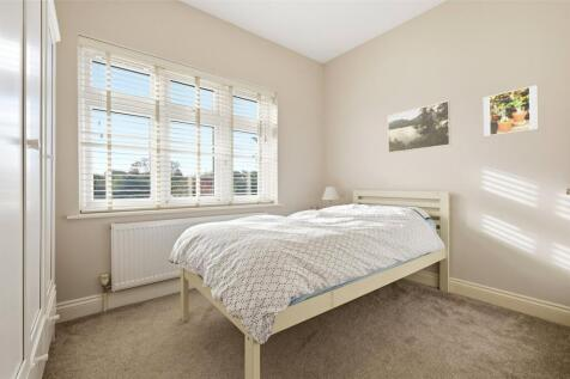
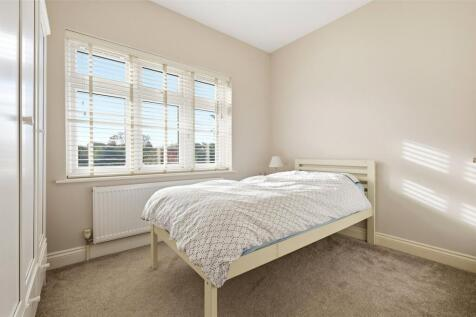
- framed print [483,84,539,137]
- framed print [387,99,451,154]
